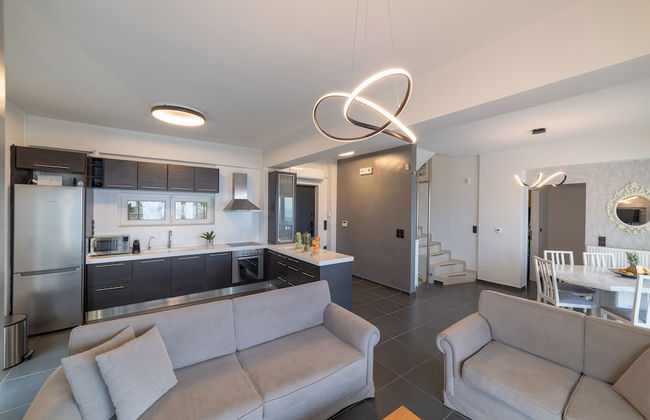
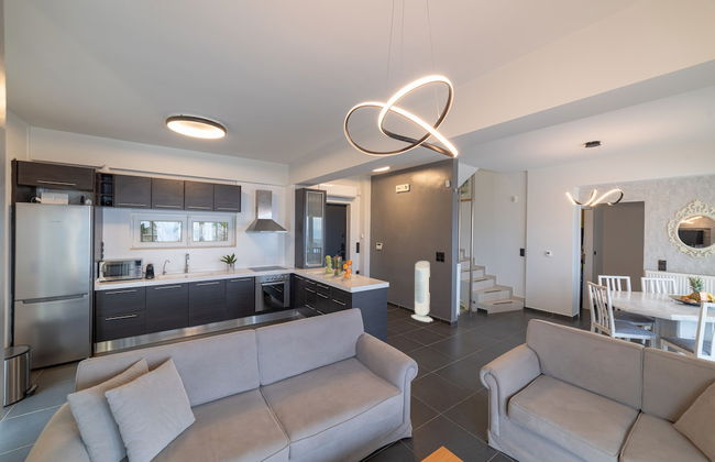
+ air purifier [410,260,433,323]
